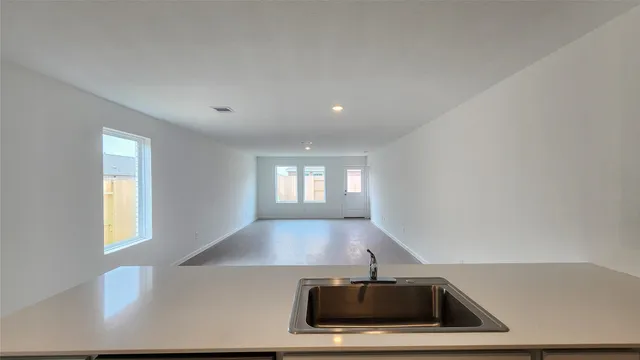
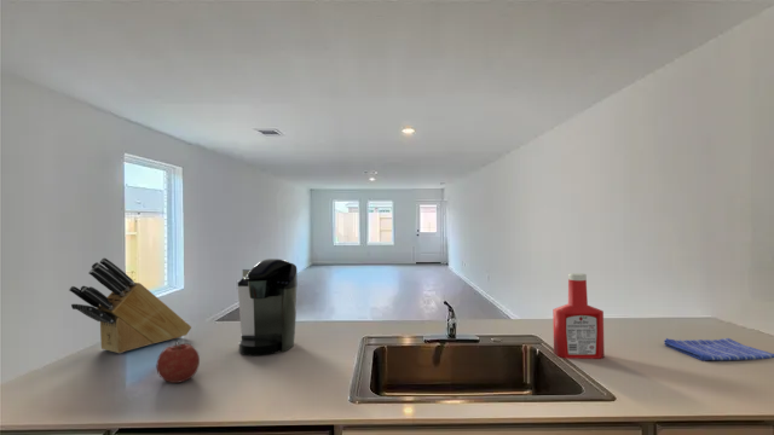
+ fruit [155,341,201,384]
+ dish towel [663,337,774,362]
+ coffee maker [237,257,299,356]
+ soap bottle [551,272,606,360]
+ knife block [68,256,192,354]
